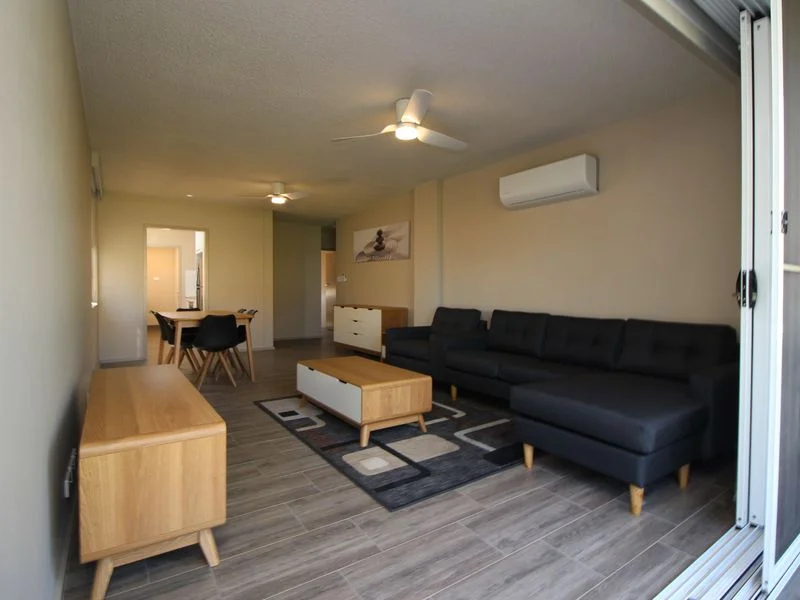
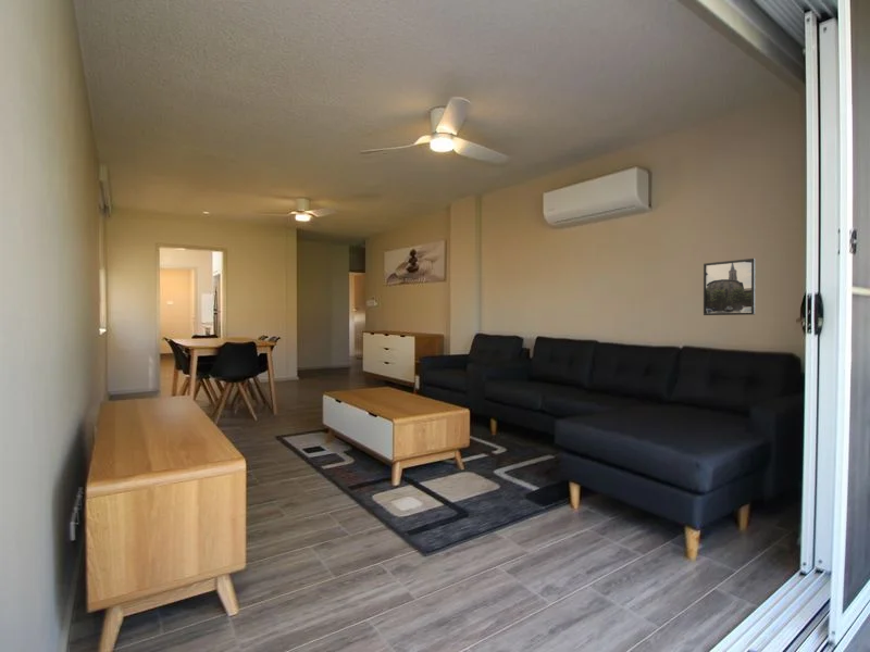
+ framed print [703,258,756,316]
